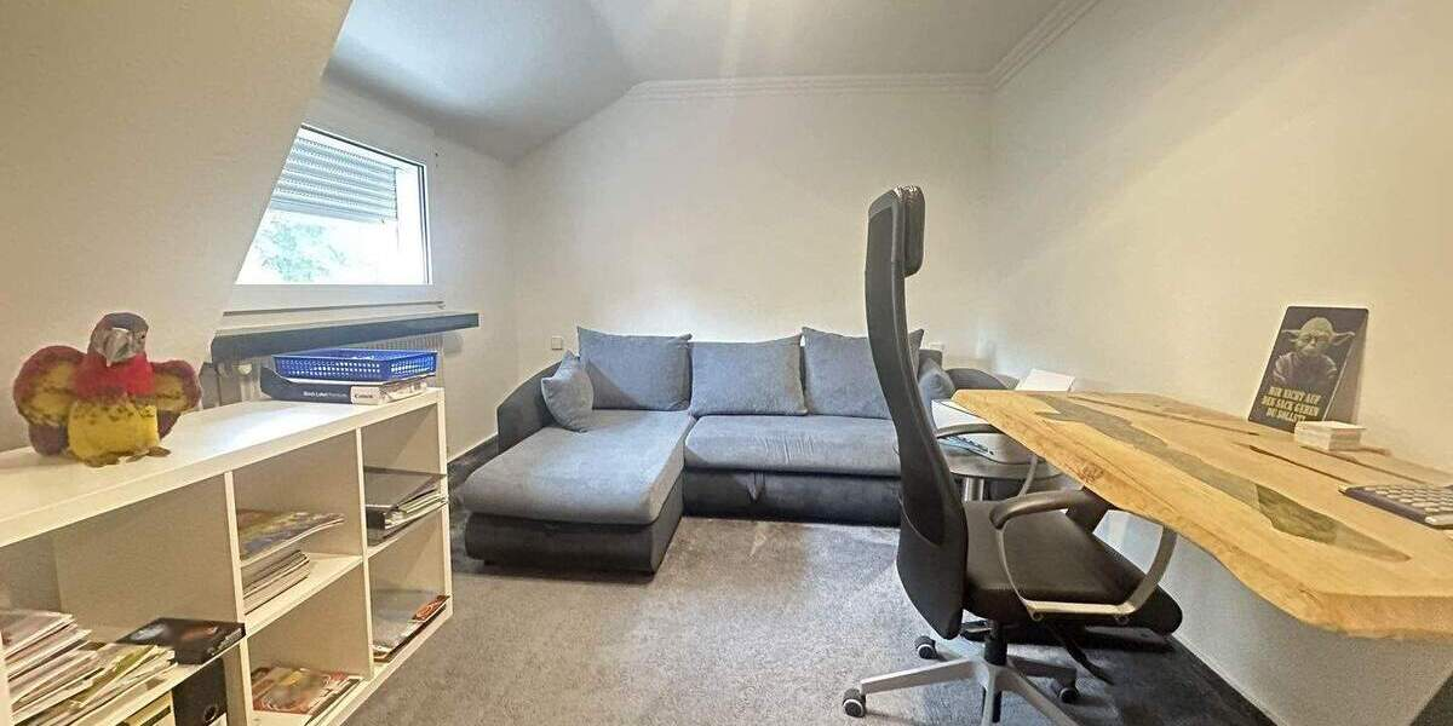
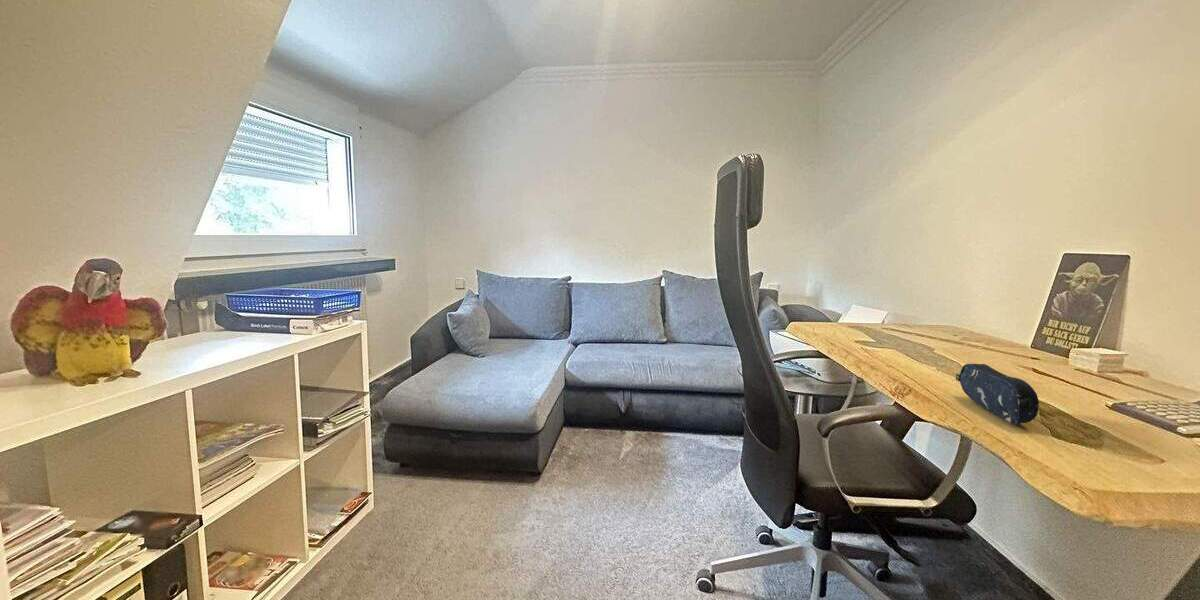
+ pencil case [955,363,1040,426]
